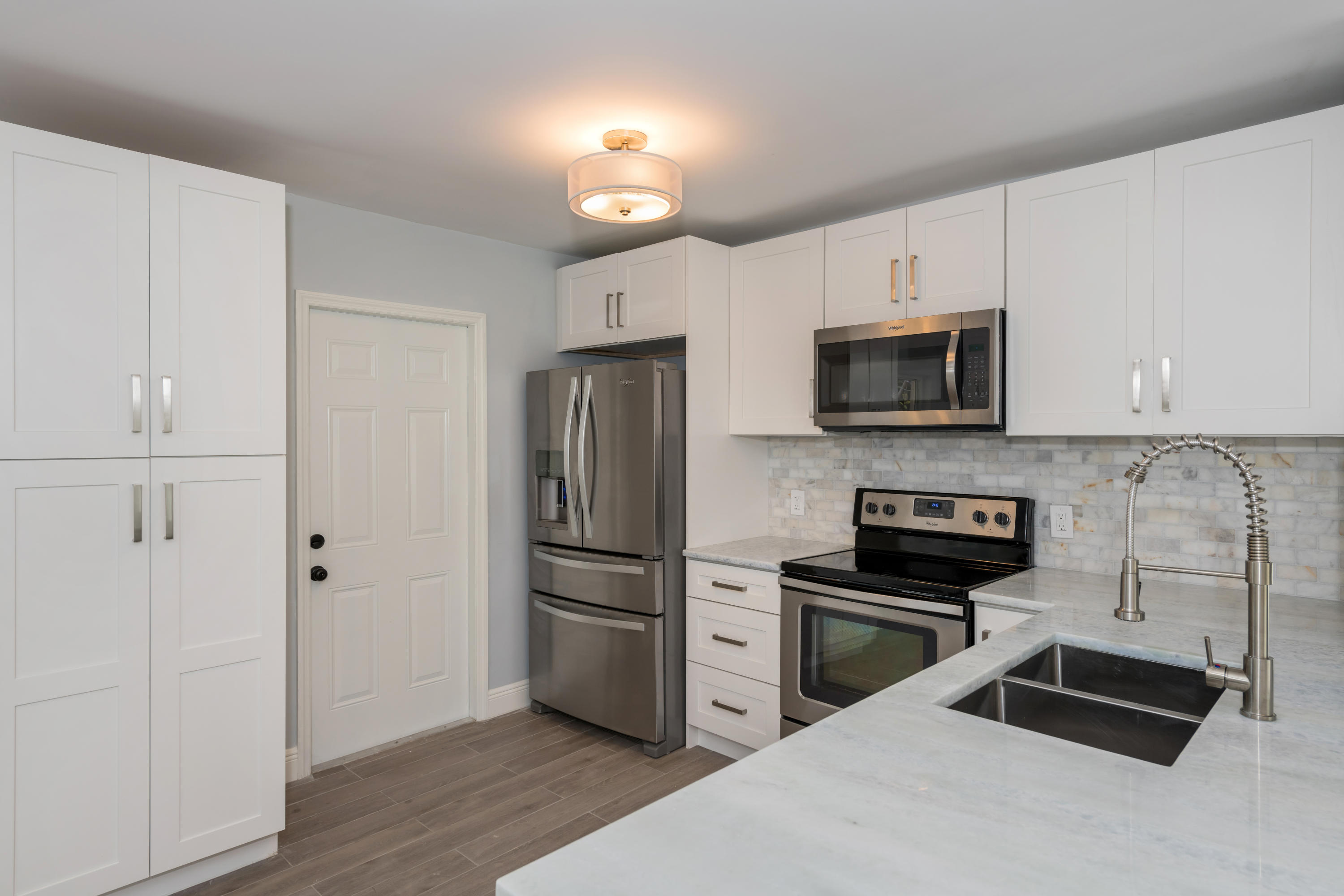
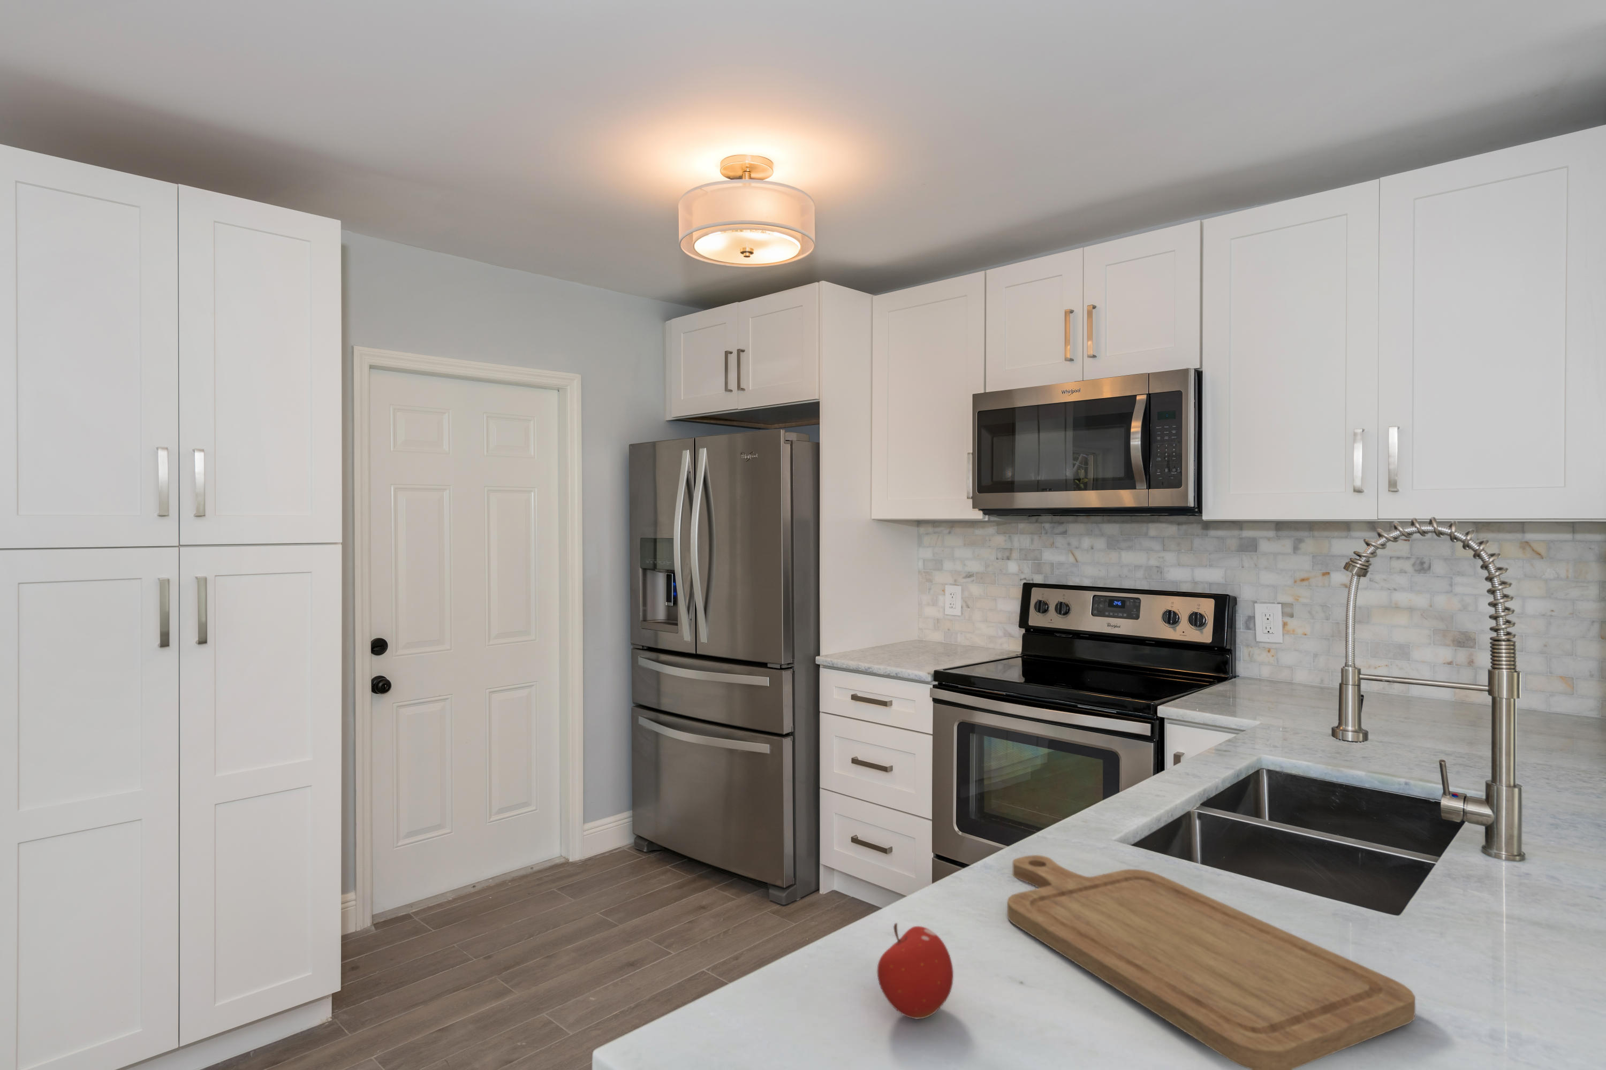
+ chopping board [1006,854,1416,1070]
+ fruit [876,922,954,1020]
